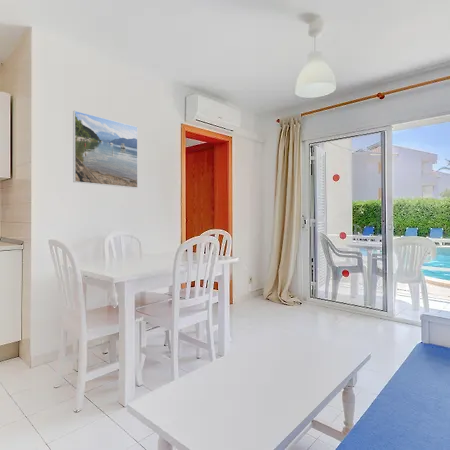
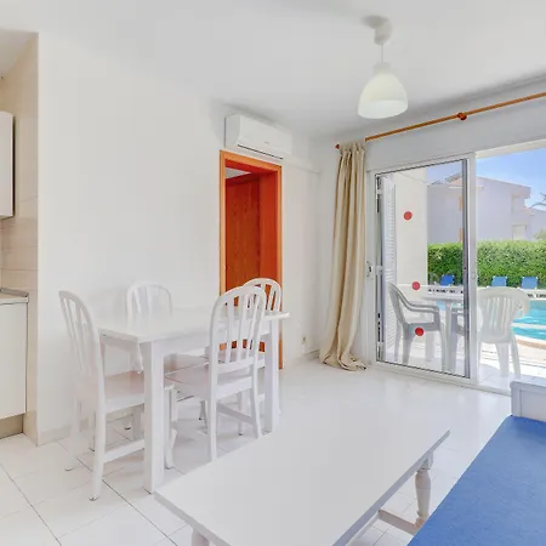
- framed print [72,110,139,189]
